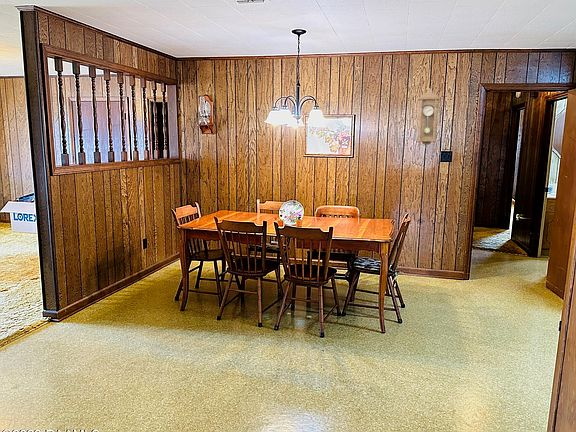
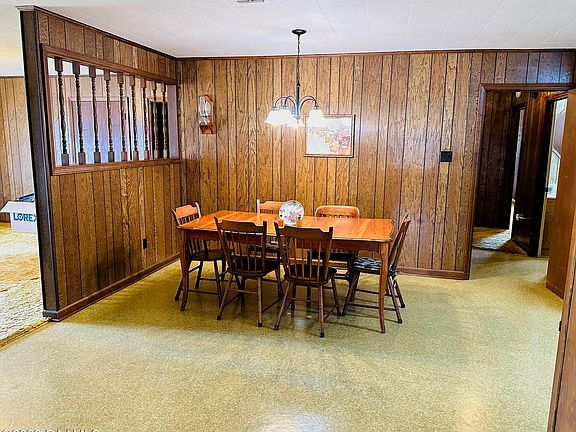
- pendulum clock [415,87,441,149]
